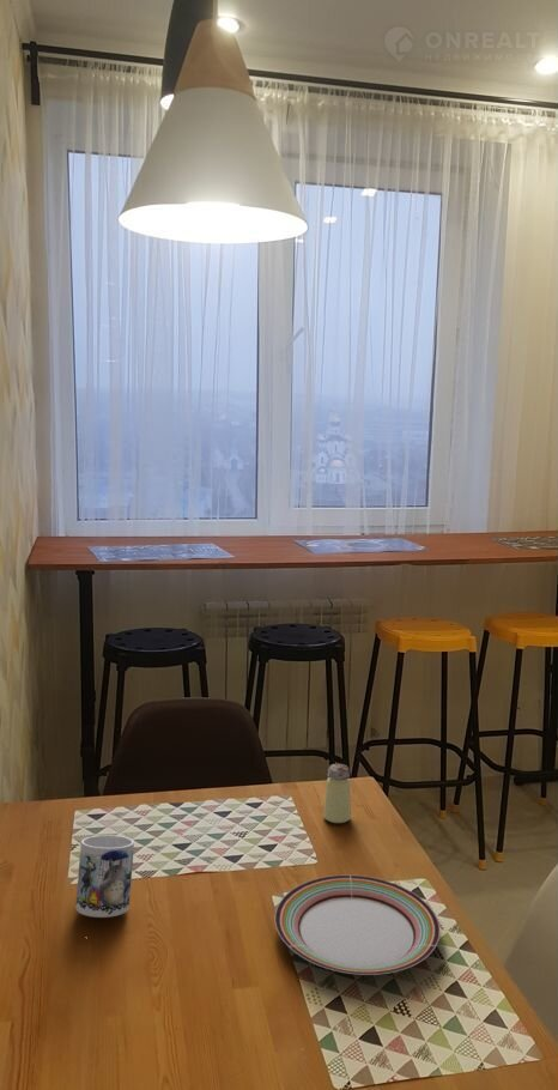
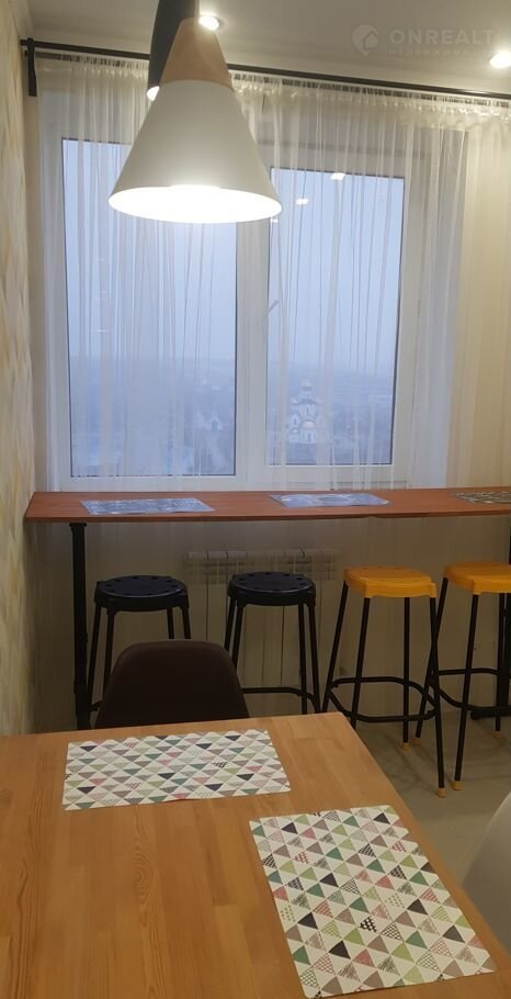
- plate [274,874,442,976]
- saltshaker [322,763,352,824]
- mug [74,834,135,919]
